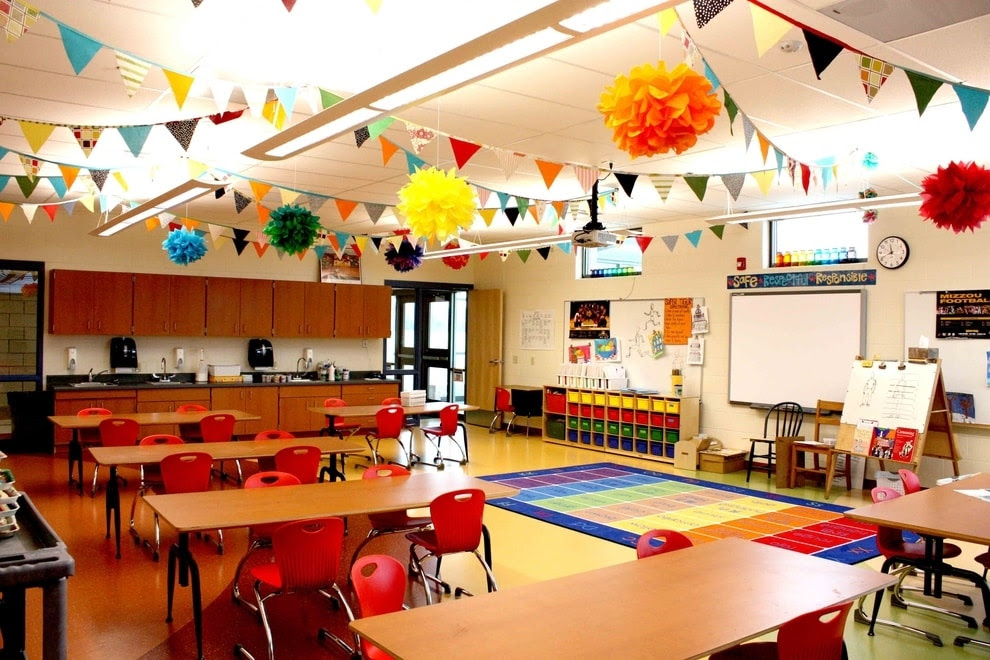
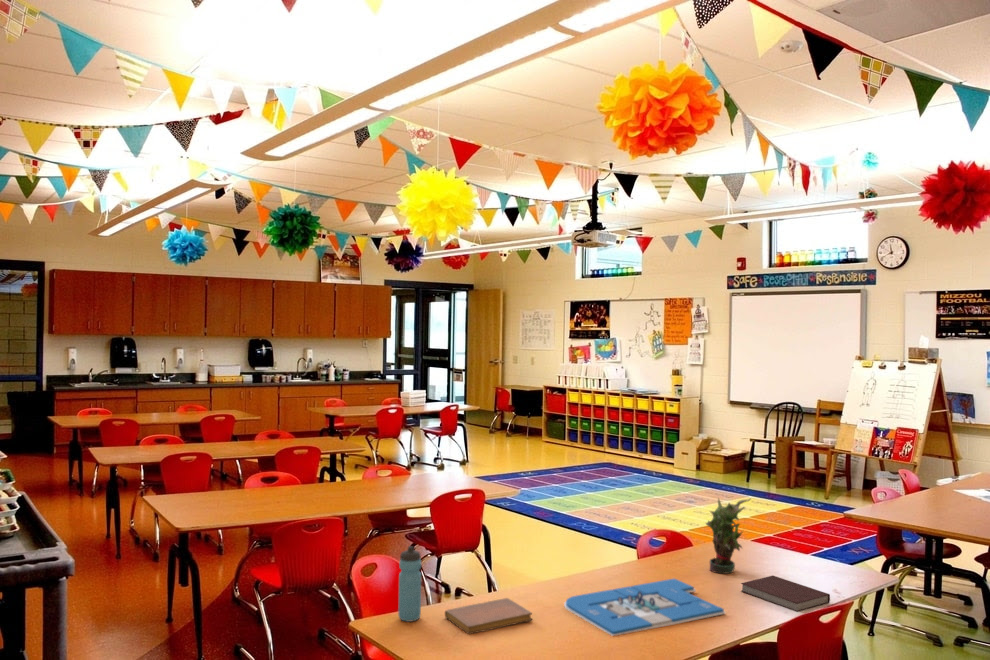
+ board game [563,577,726,637]
+ potted plant [704,496,753,575]
+ notebook [740,575,831,613]
+ water bottle [397,545,422,623]
+ notebook [444,597,533,635]
